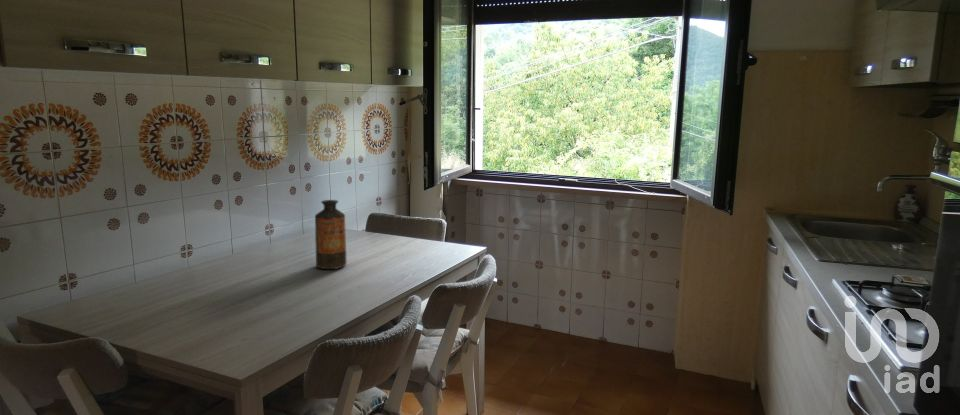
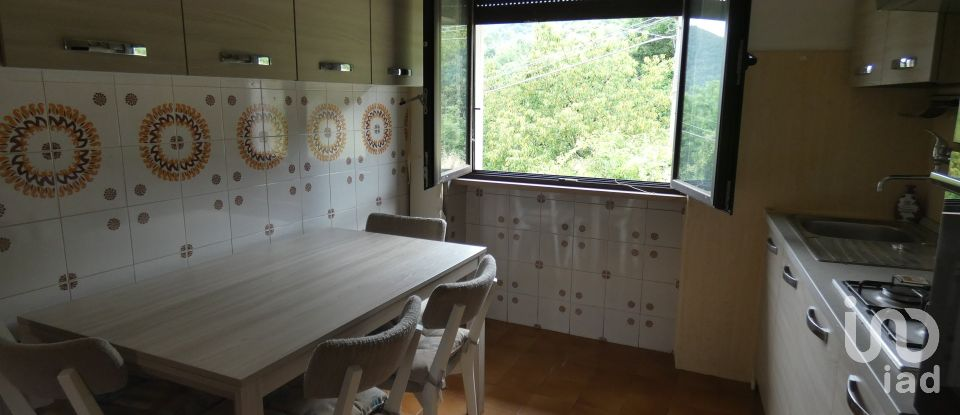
- bottle [314,199,348,270]
